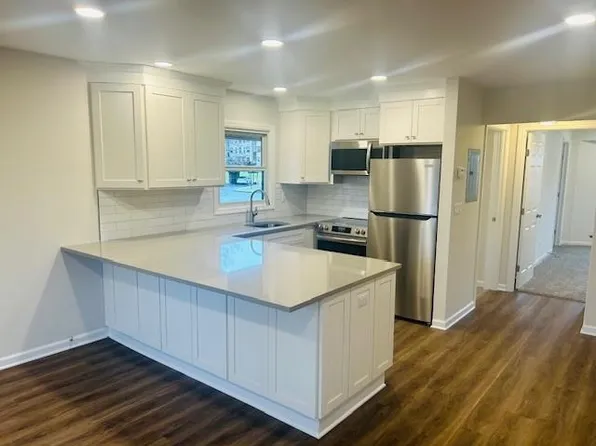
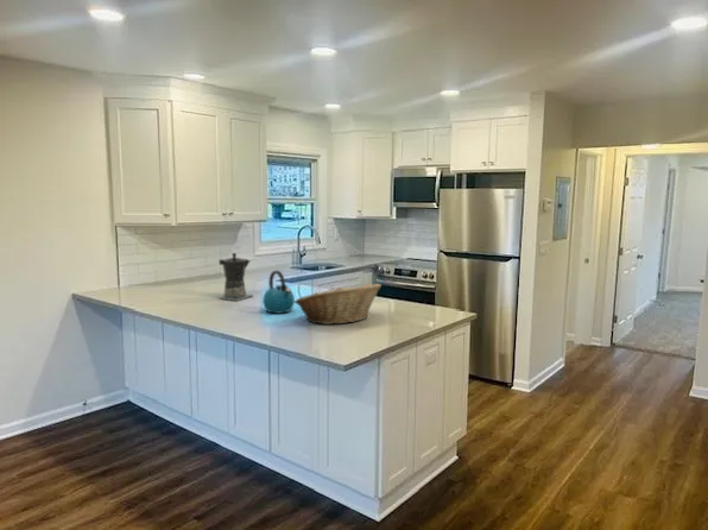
+ coffee maker [217,252,254,302]
+ fruit basket [295,283,383,326]
+ kettle [261,270,296,315]
